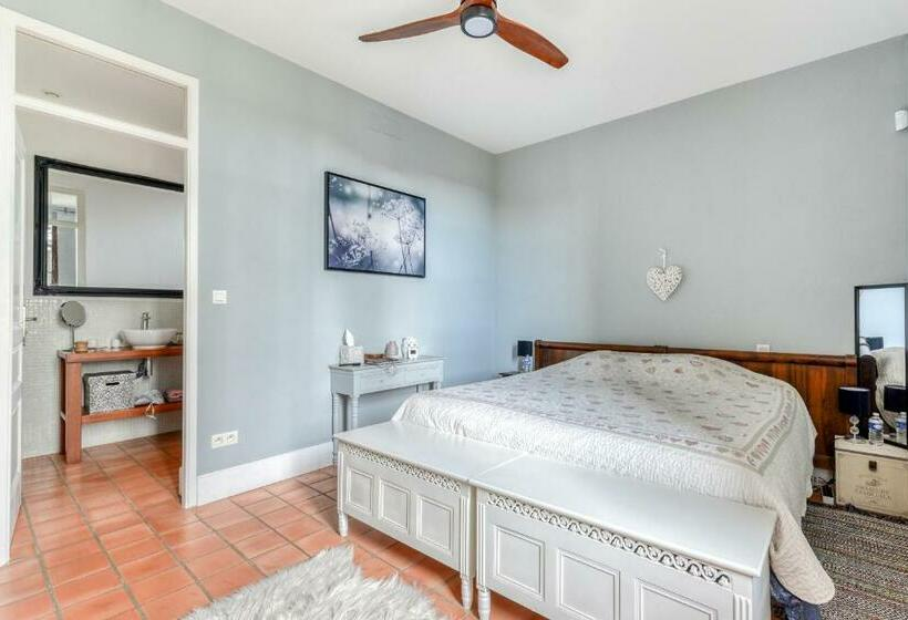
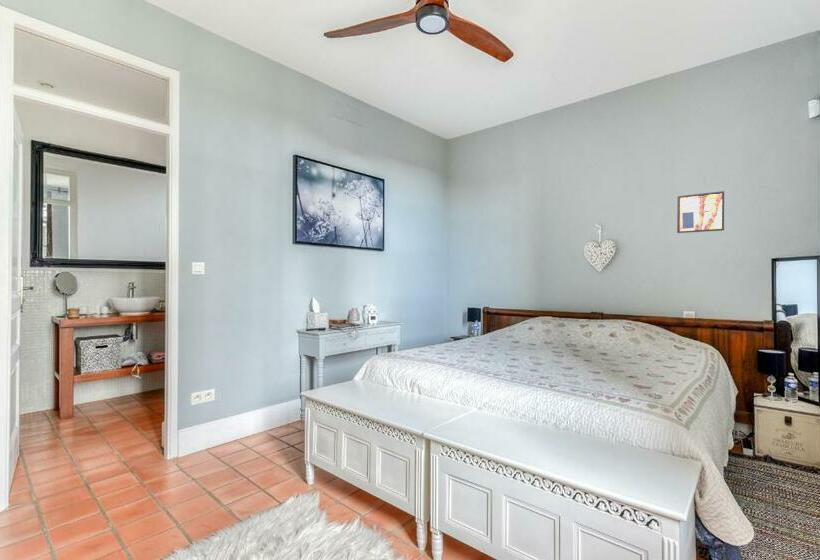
+ wall art [676,190,725,234]
